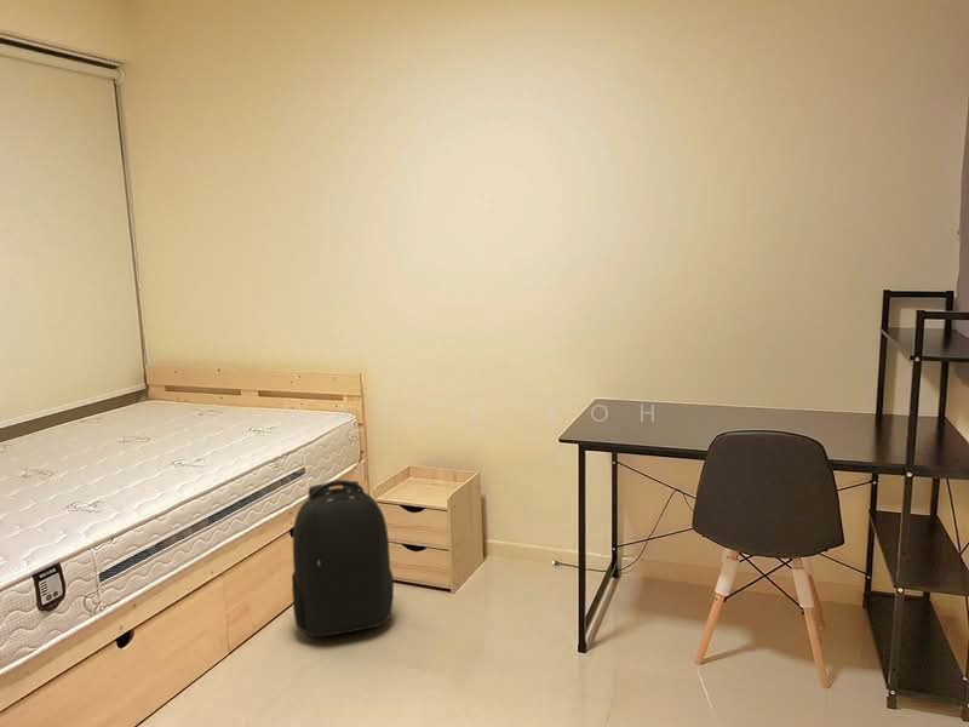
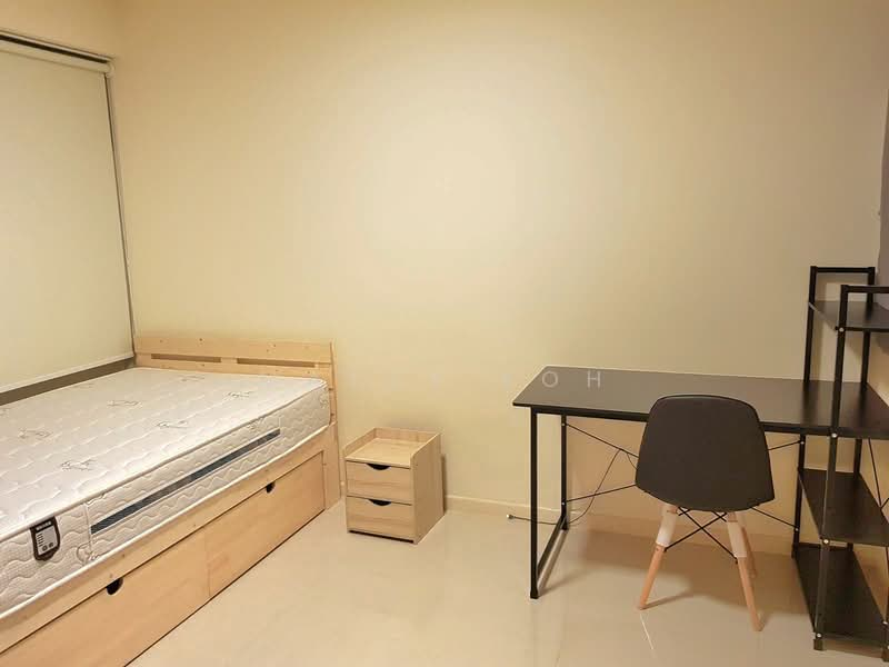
- backpack [291,479,395,637]
